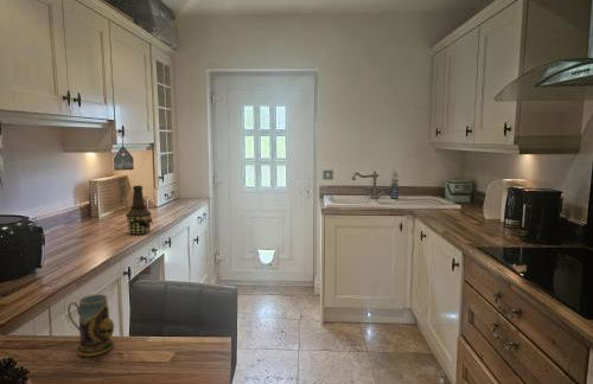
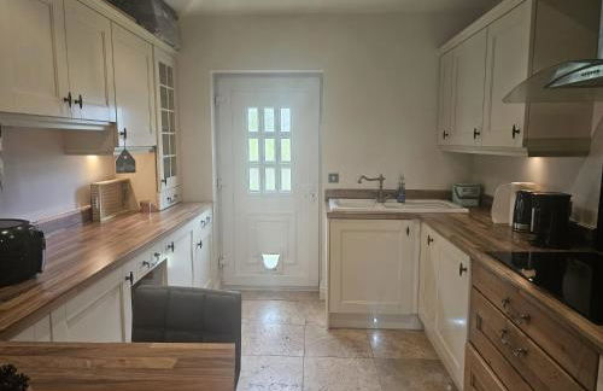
- bottle [125,185,154,236]
- mug [66,293,115,357]
